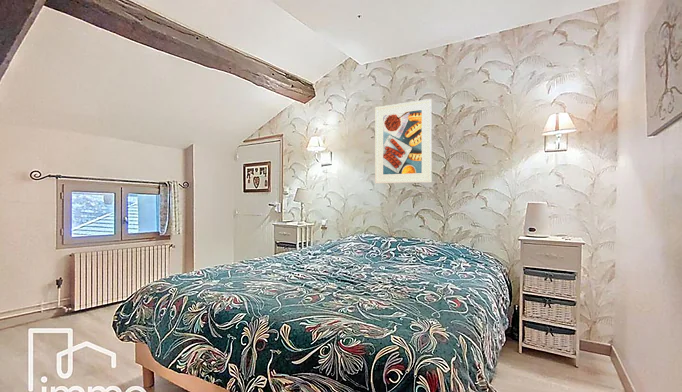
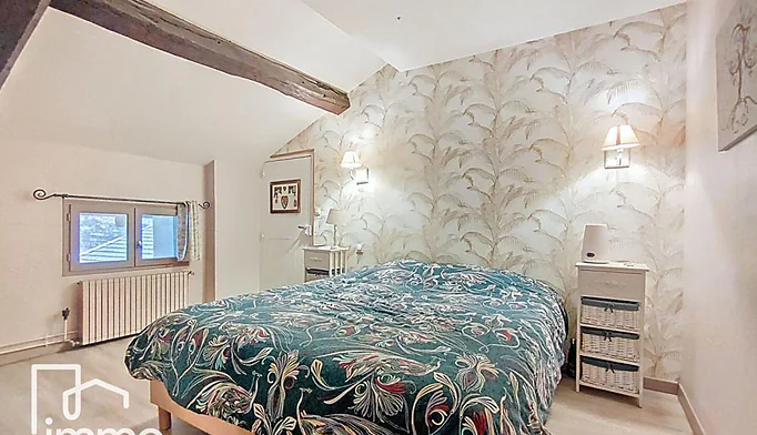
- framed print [374,98,432,185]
